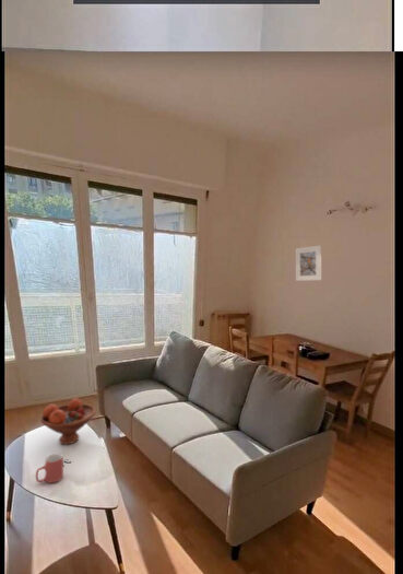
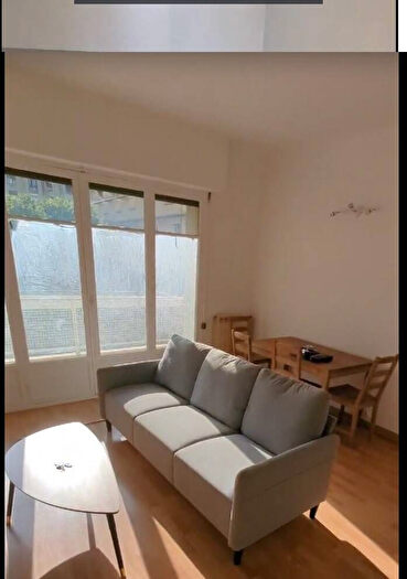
- mug [35,453,64,484]
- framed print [295,245,322,282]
- fruit bowl [39,397,97,446]
